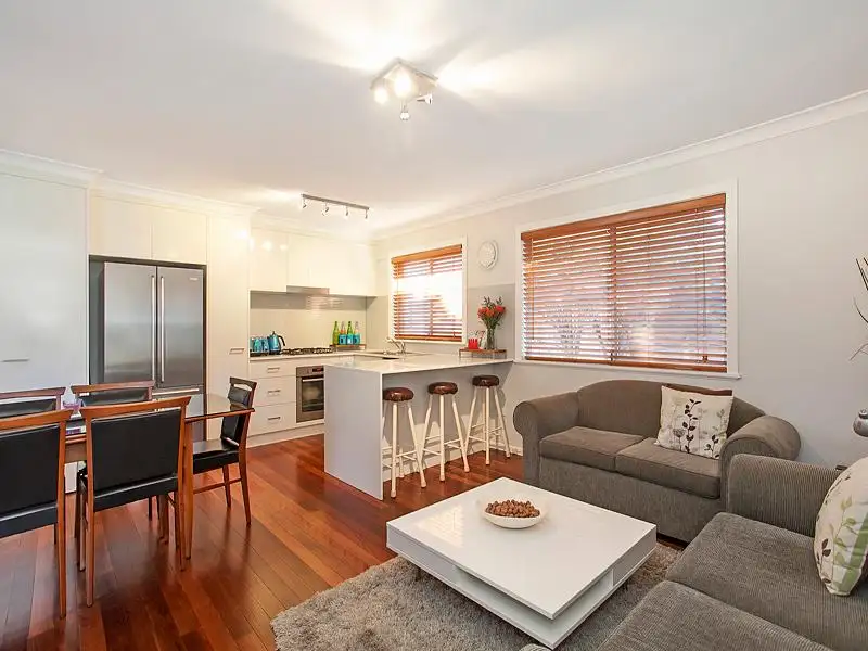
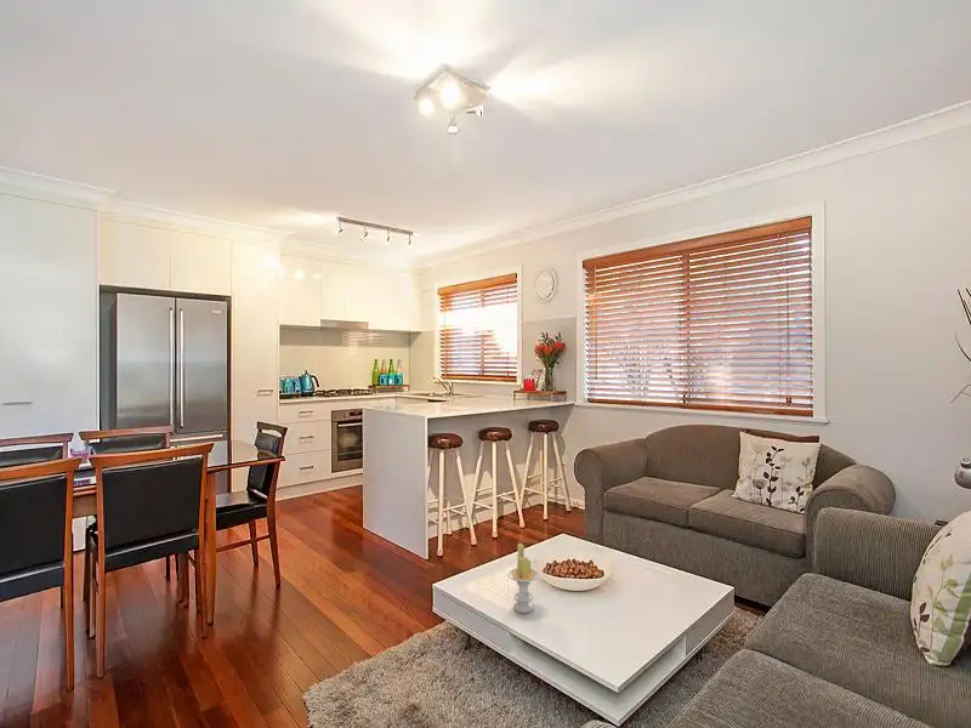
+ candle [506,542,541,614]
